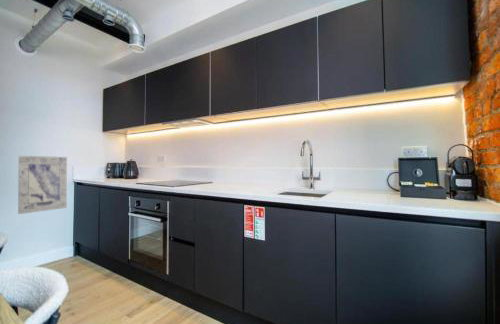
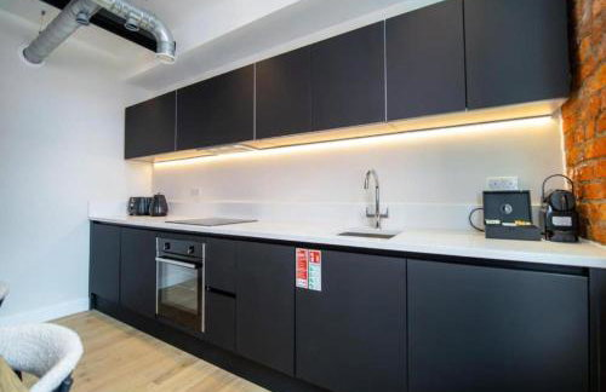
- wall art [17,155,68,215]
